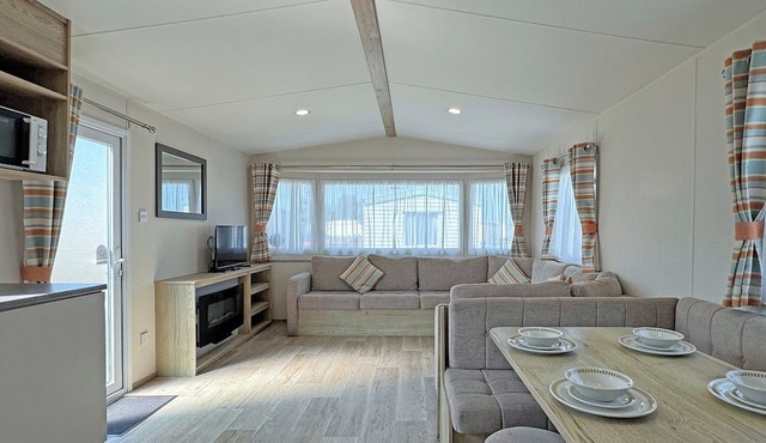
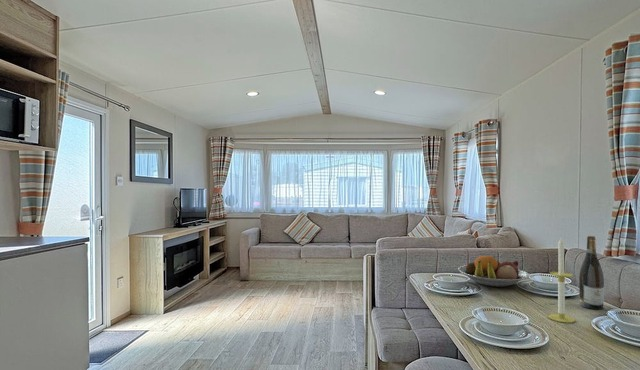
+ candle [548,237,576,324]
+ fruit bowl [457,255,531,288]
+ wine bottle [578,235,605,310]
